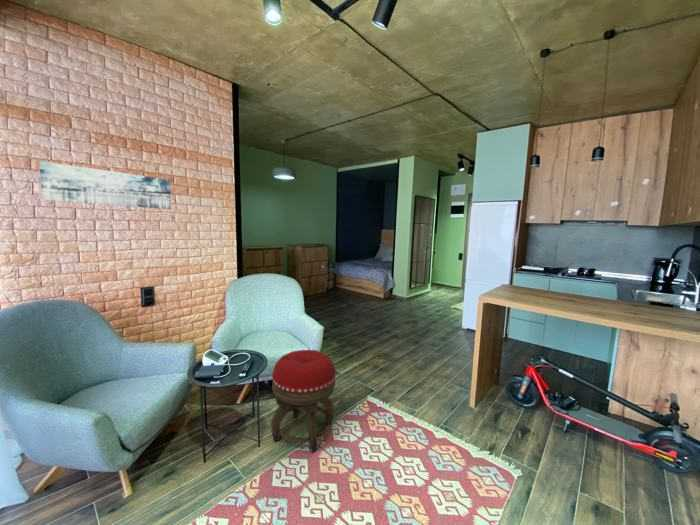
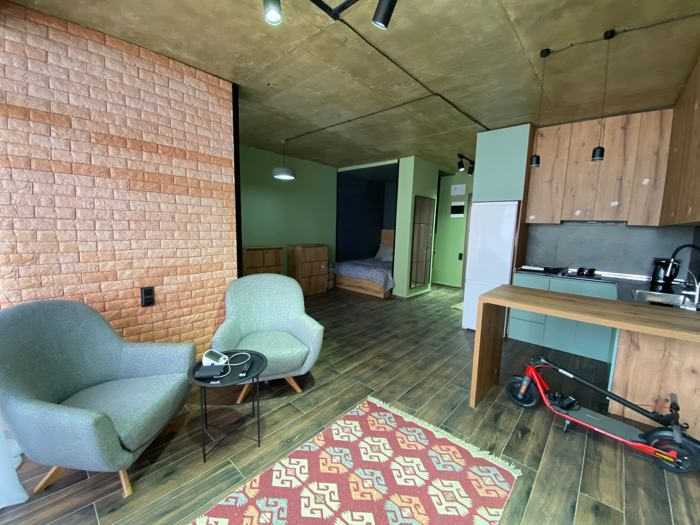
- footstool [270,349,337,453]
- wall art [38,160,172,210]
